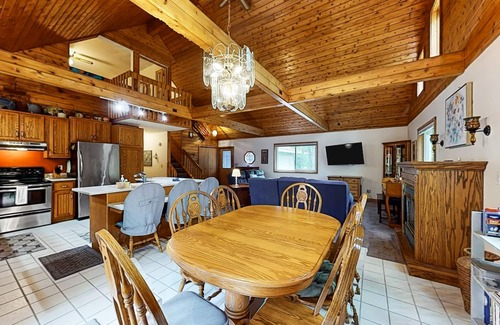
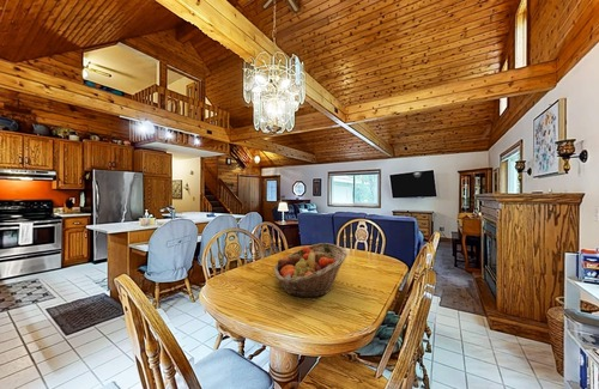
+ fruit basket [273,242,349,299]
